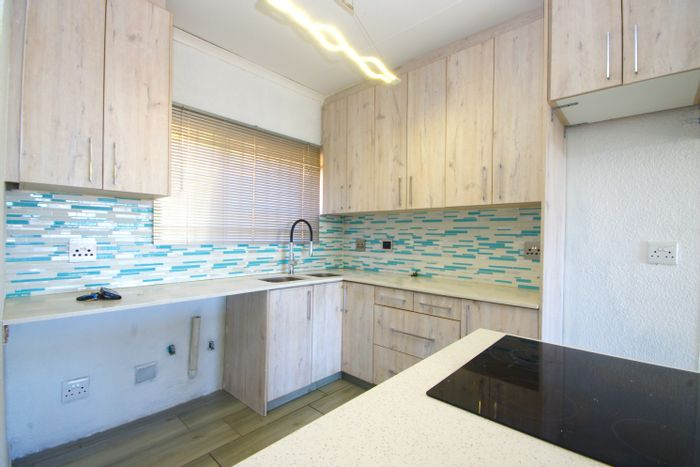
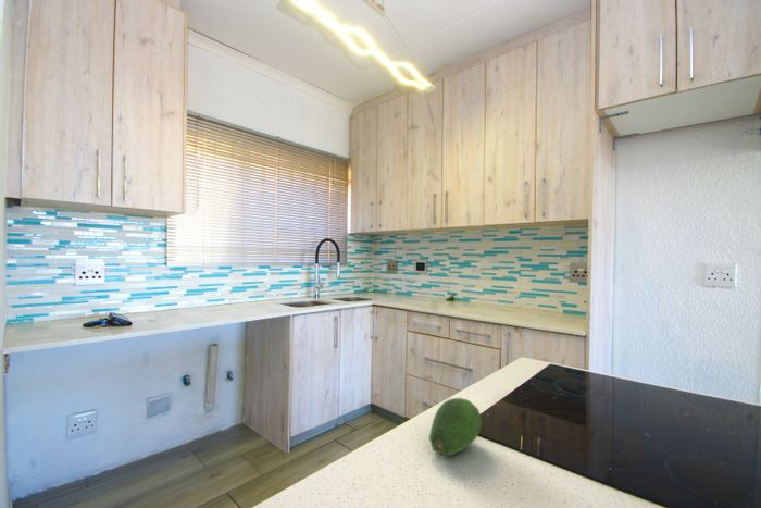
+ fruit [428,397,483,457]
